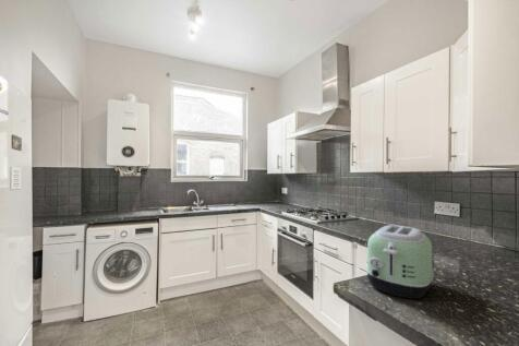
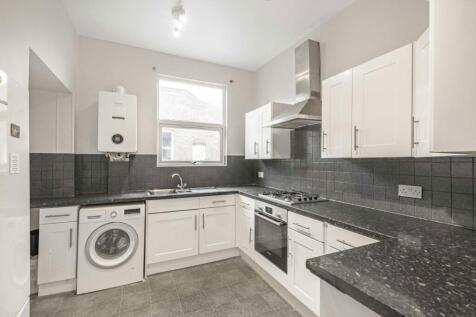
- toaster [365,224,434,300]
